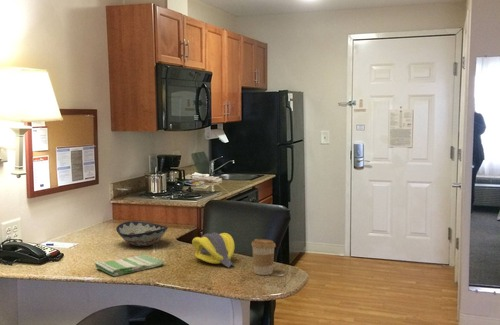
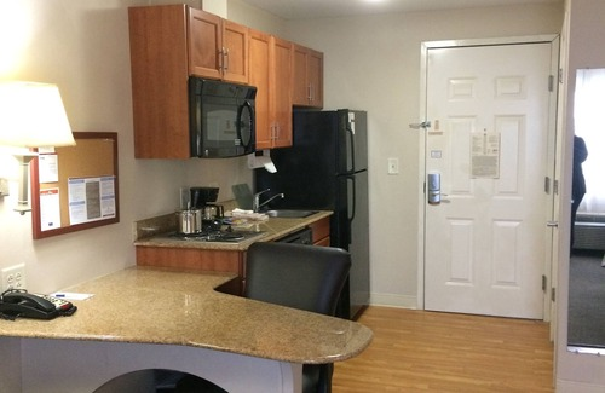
- dish towel [94,253,165,277]
- banana bunch [191,232,235,269]
- coffee cup [250,238,277,276]
- decorative bowl [115,220,169,247]
